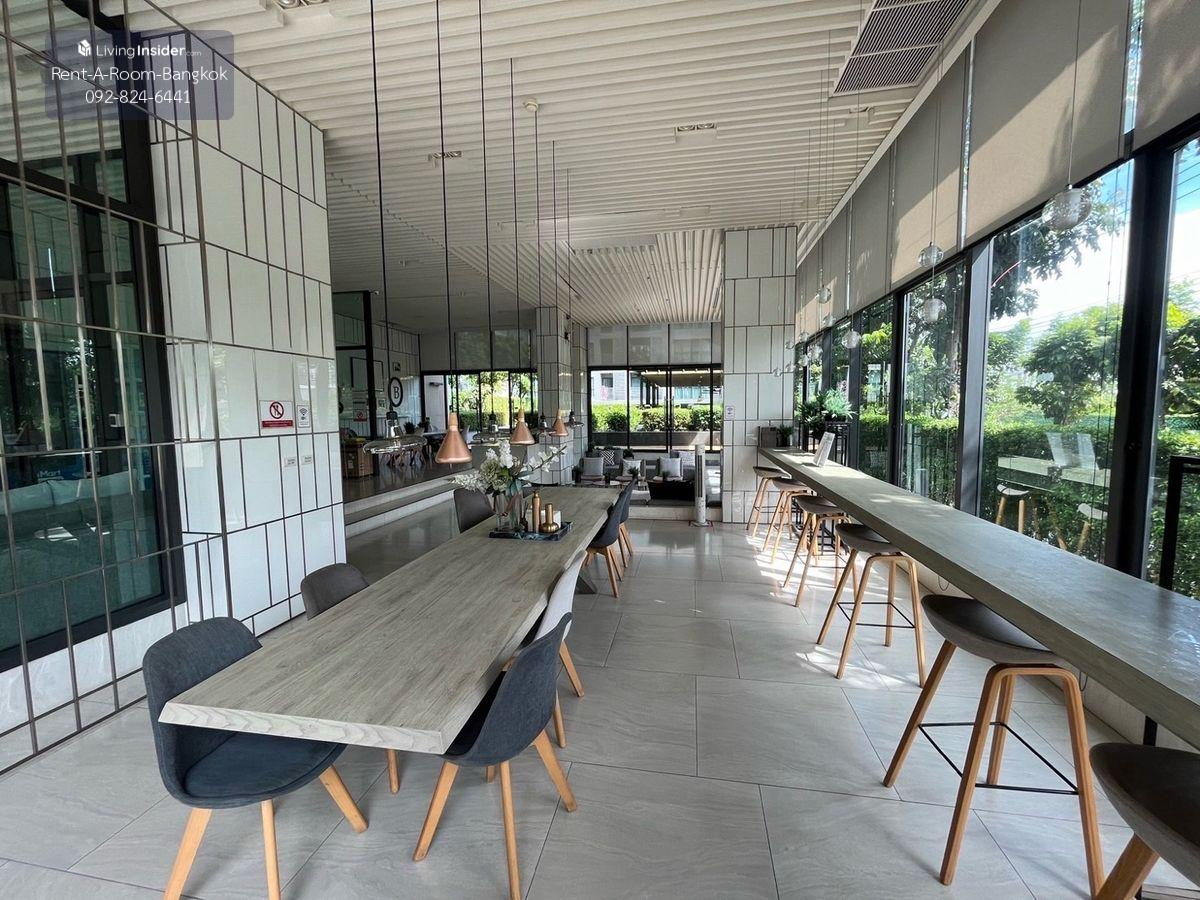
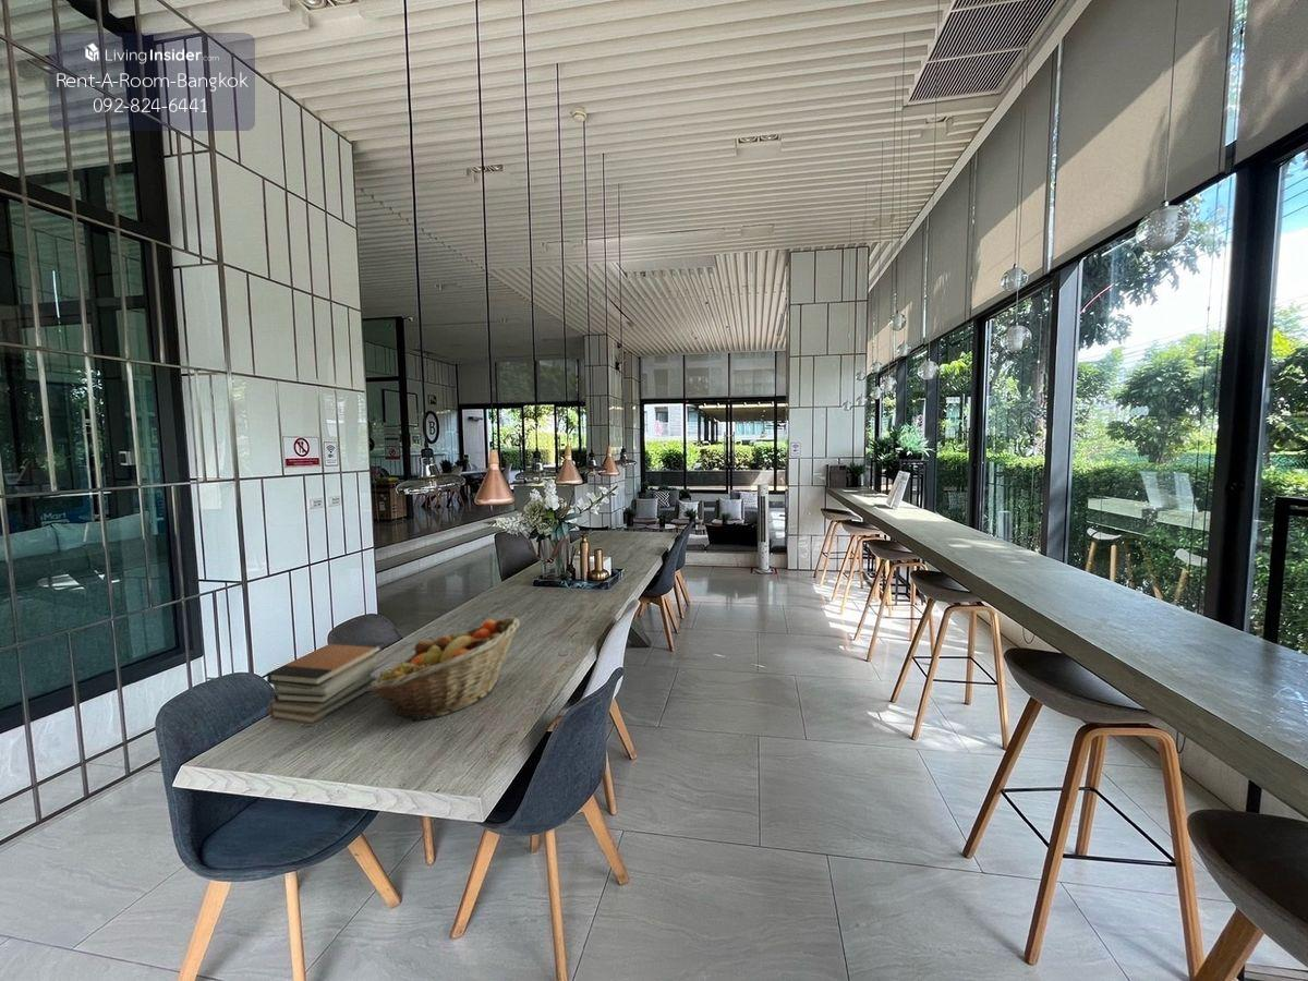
+ fruit basket [368,616,520,723]
+ book stack [265,639,385,725]
